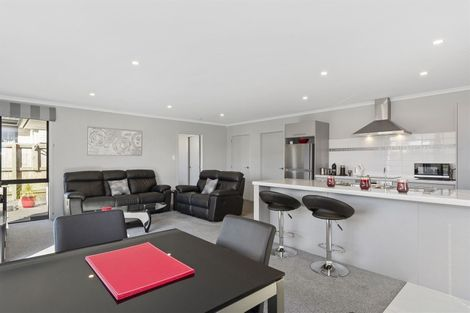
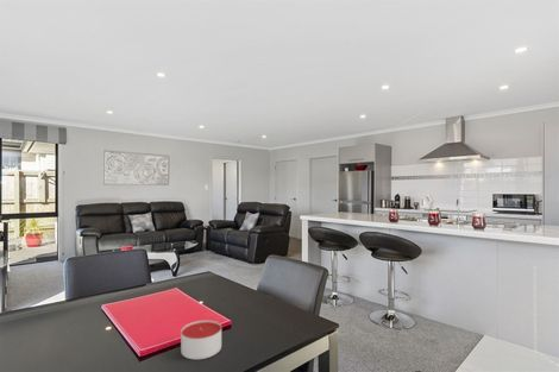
+ candle [180,319,222,360]
